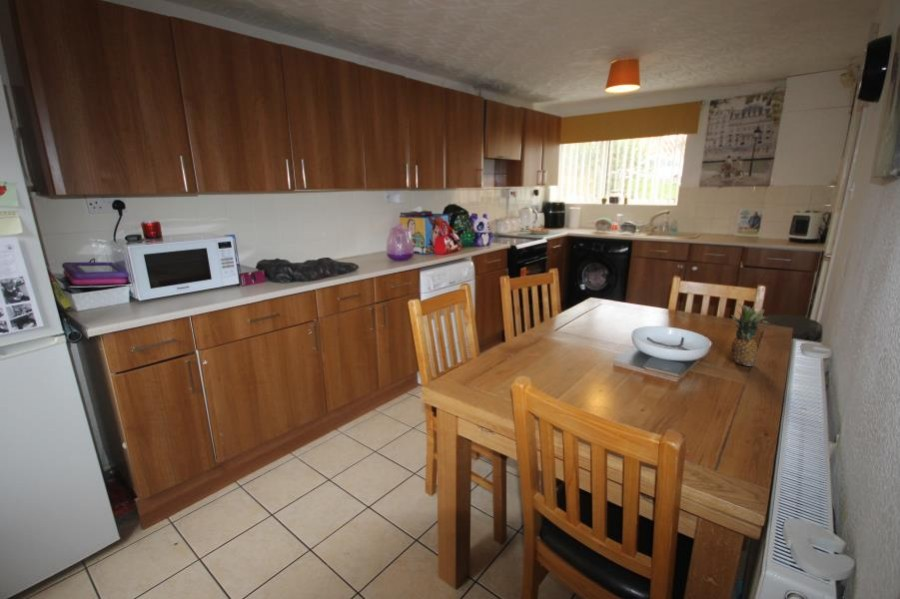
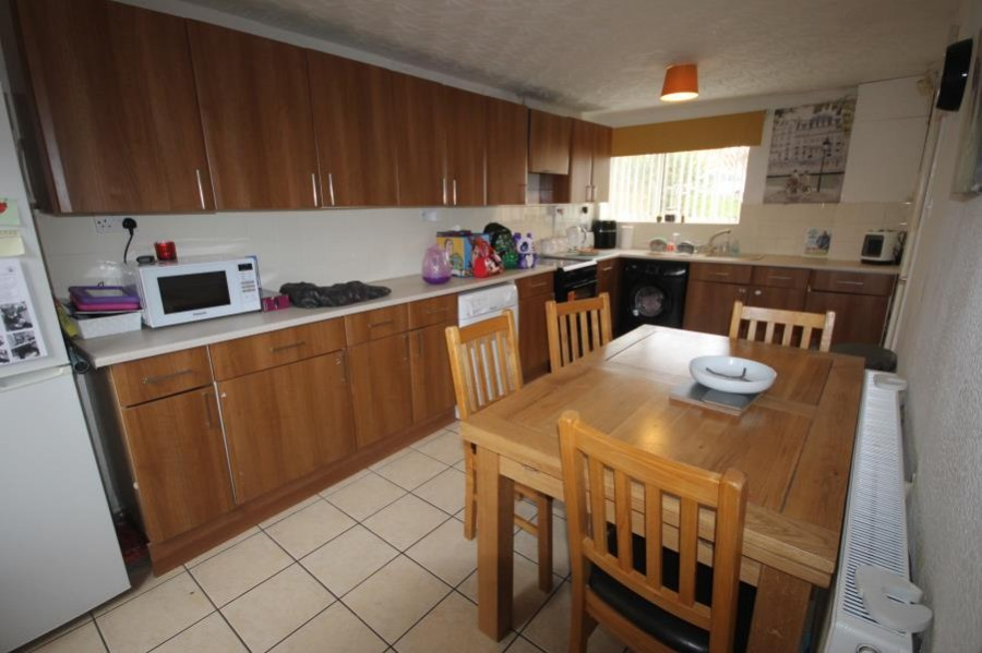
- fruit [730,303,770,367]
